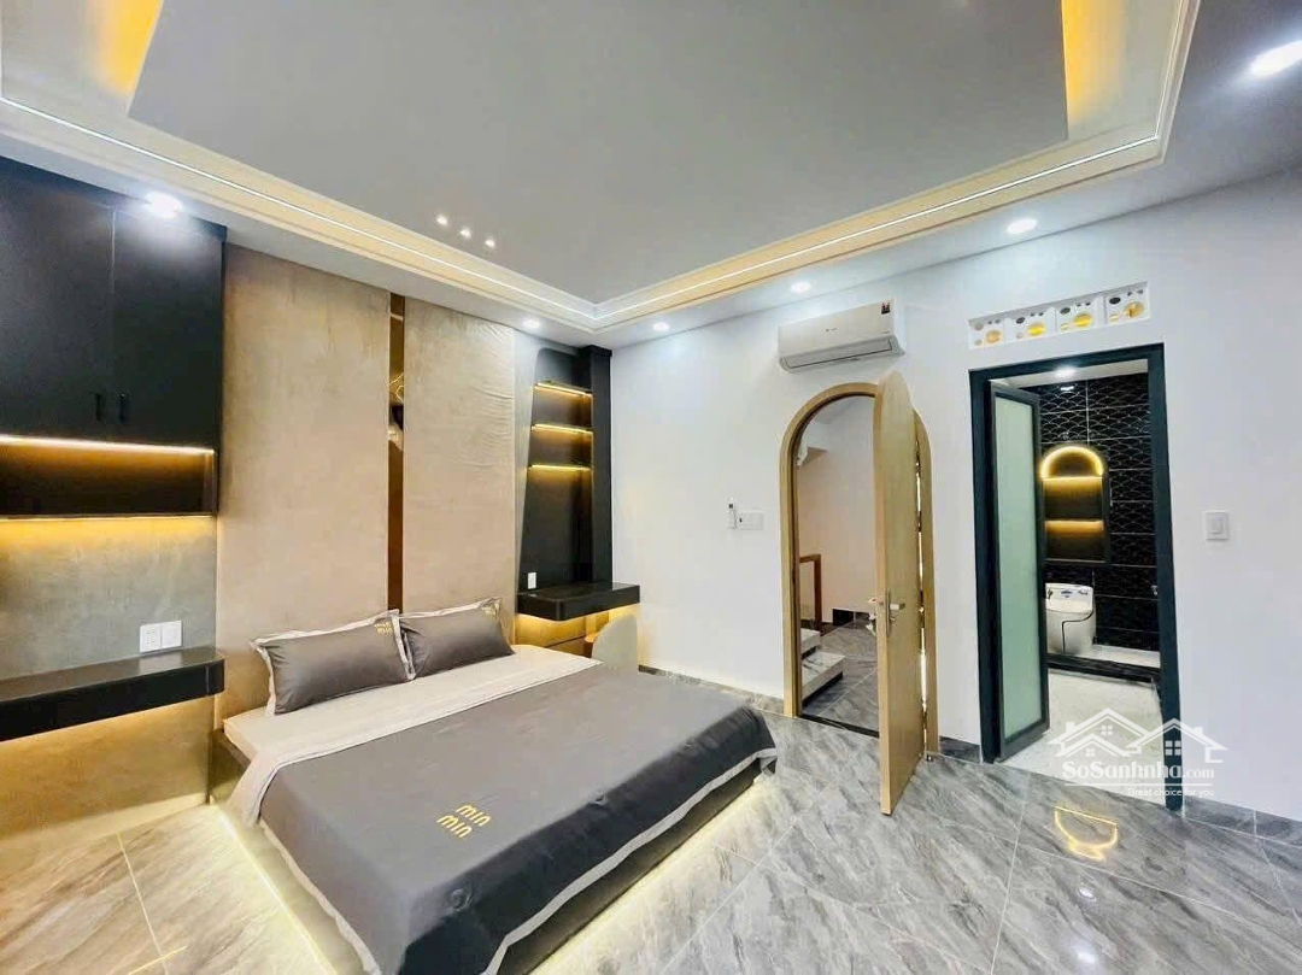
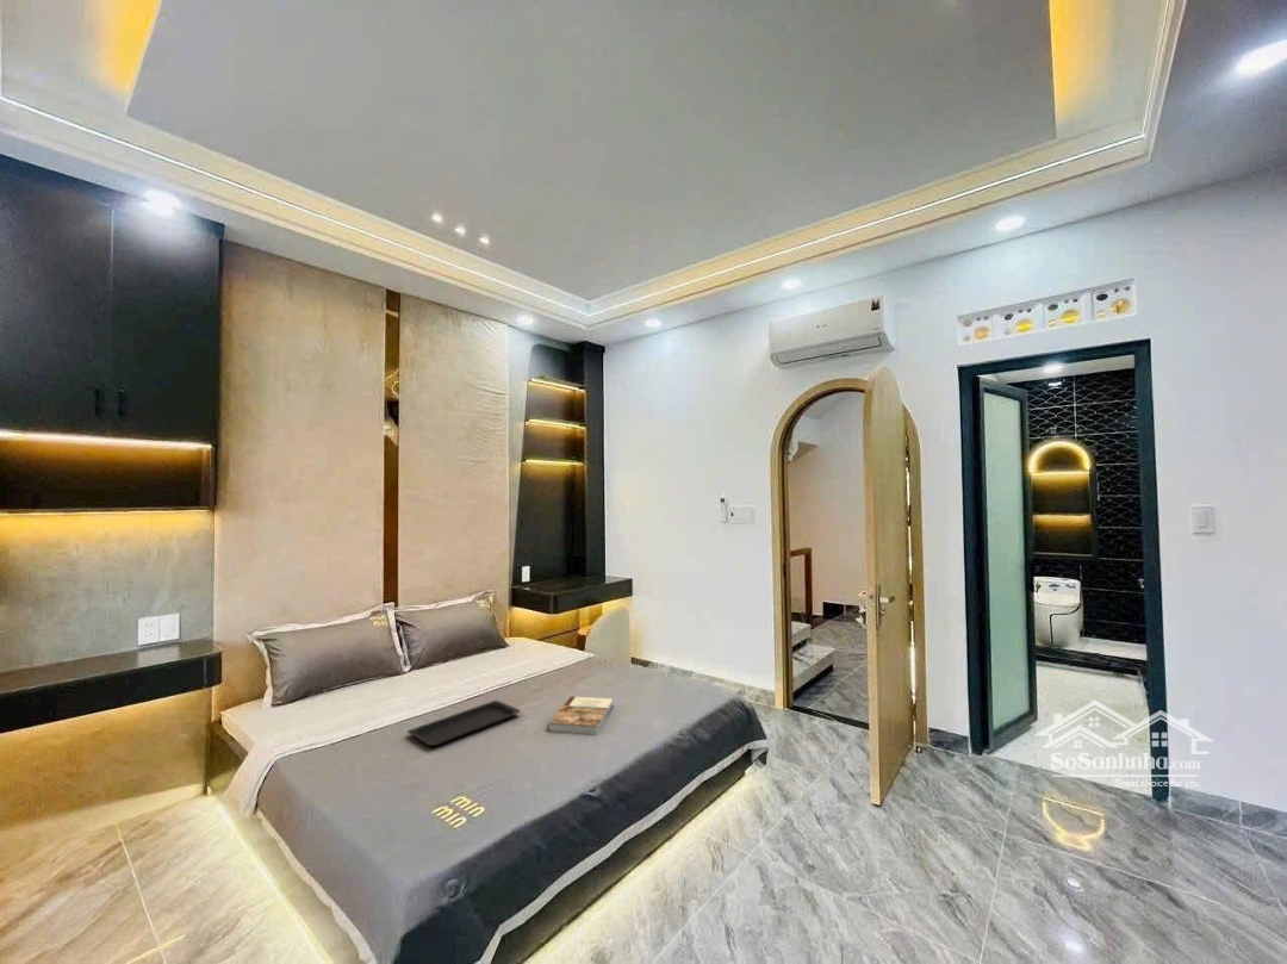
+ serving tray [406,699,522,747]
+ book [547,696,614,735]
